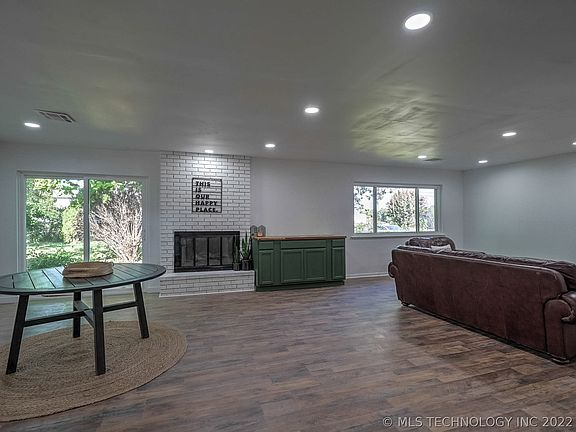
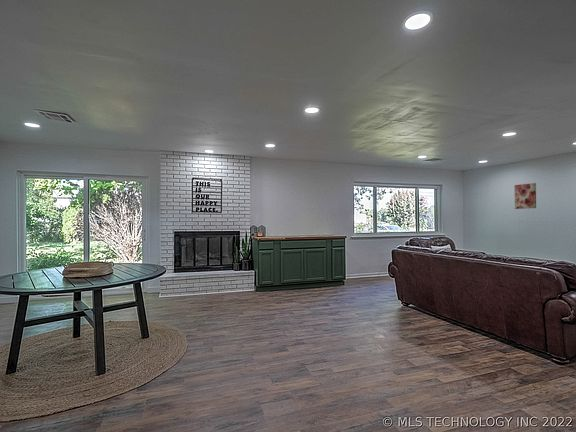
+ wall art [514,182,537,210]
